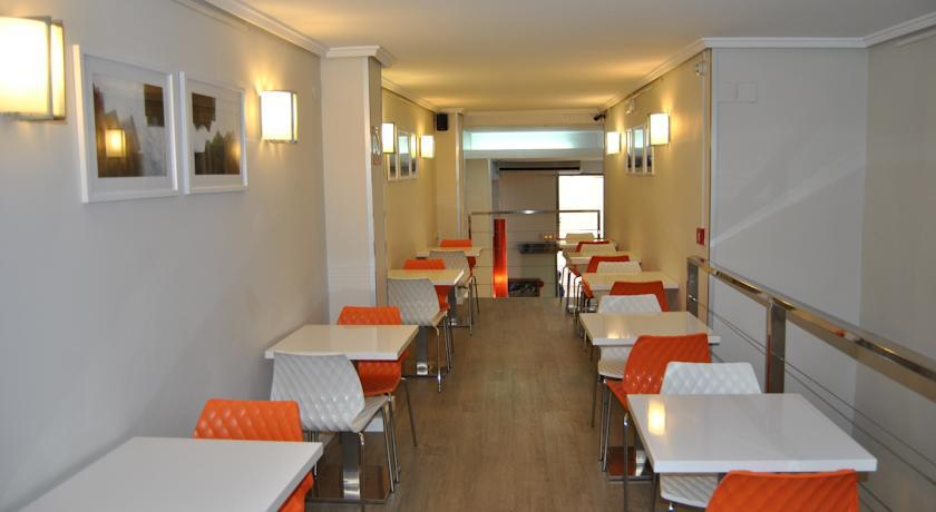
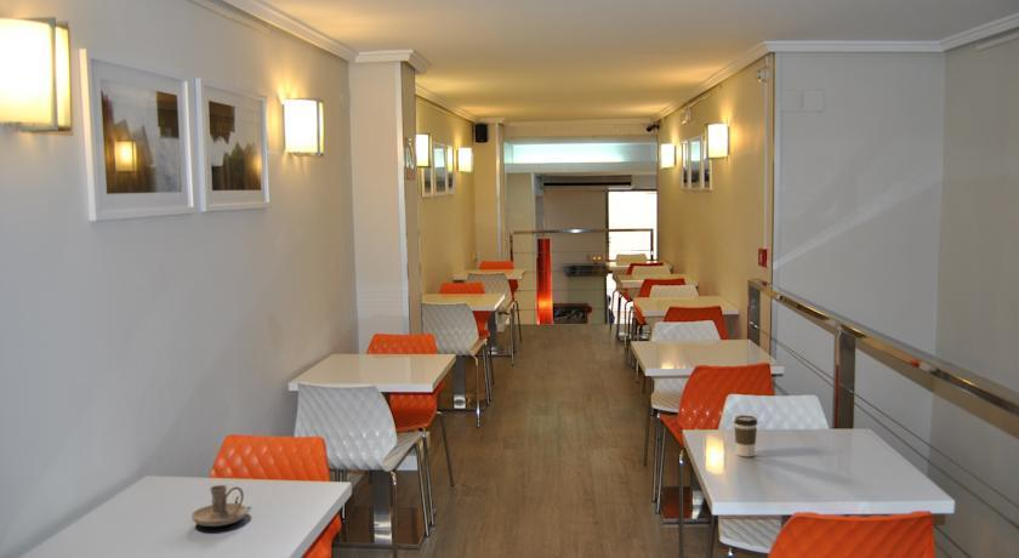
+ candle holder [190,484,249,528]
+ coffee cup [733,414,758,457]
